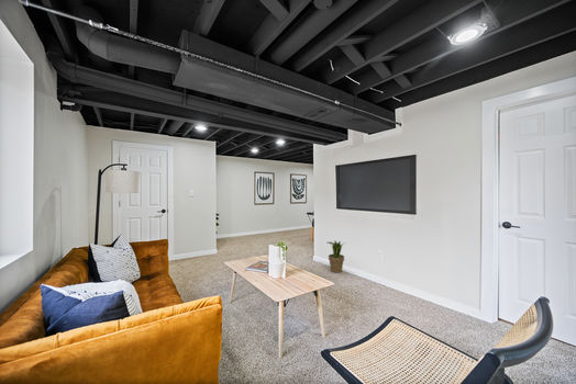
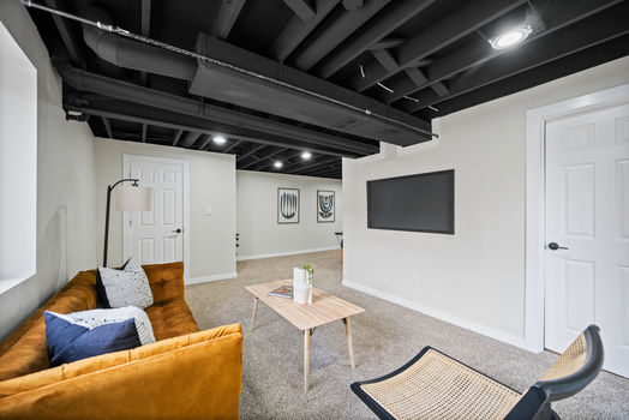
- potted plant [325,239,346,274]
